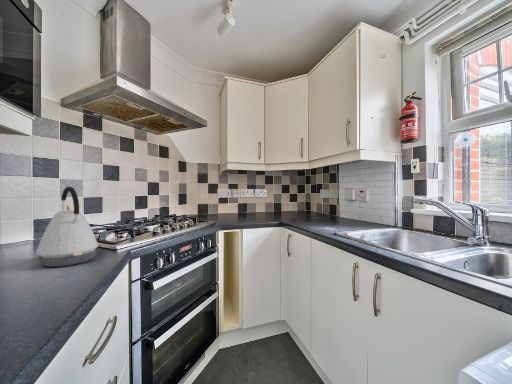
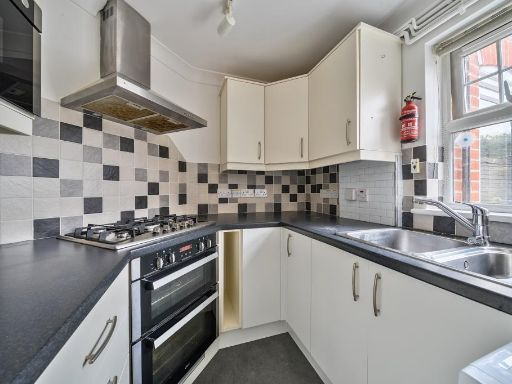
- kettle [35,186,99,268]
